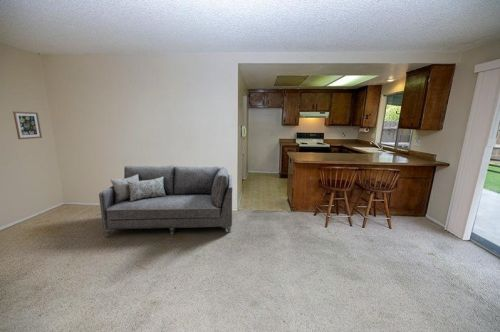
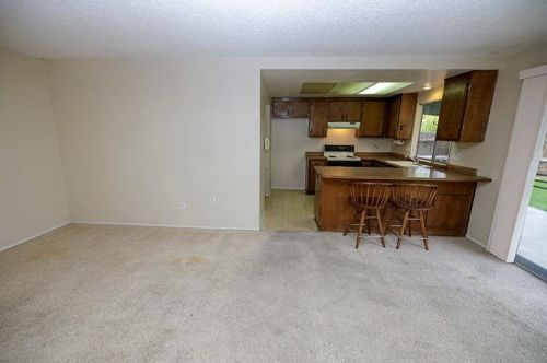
- wall art [12,110,43,140]
- sofa [98,165,233,238]
